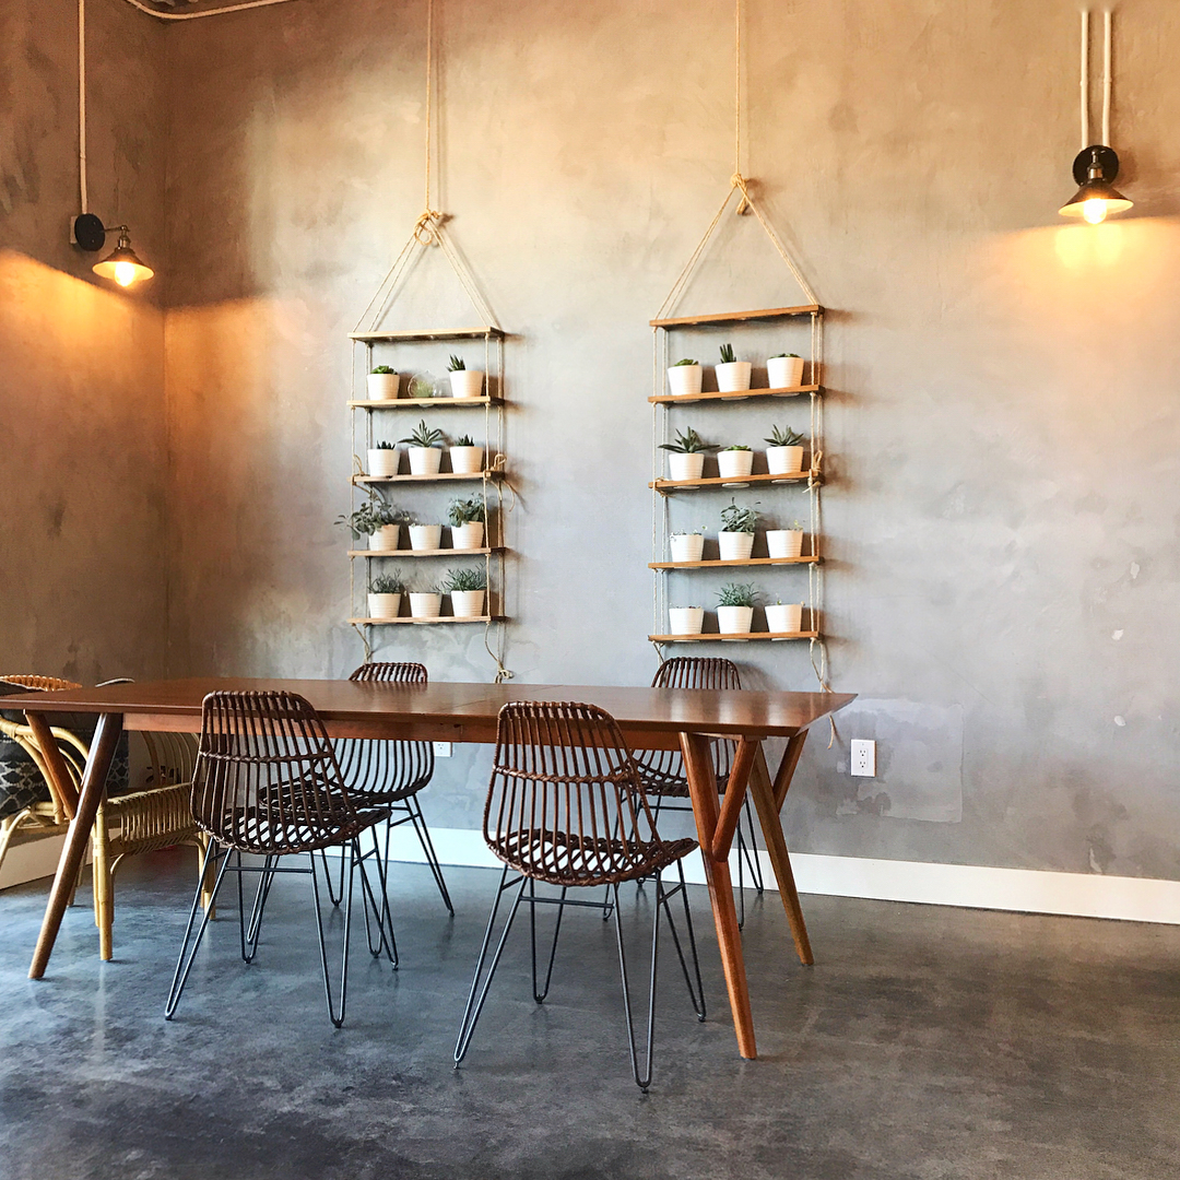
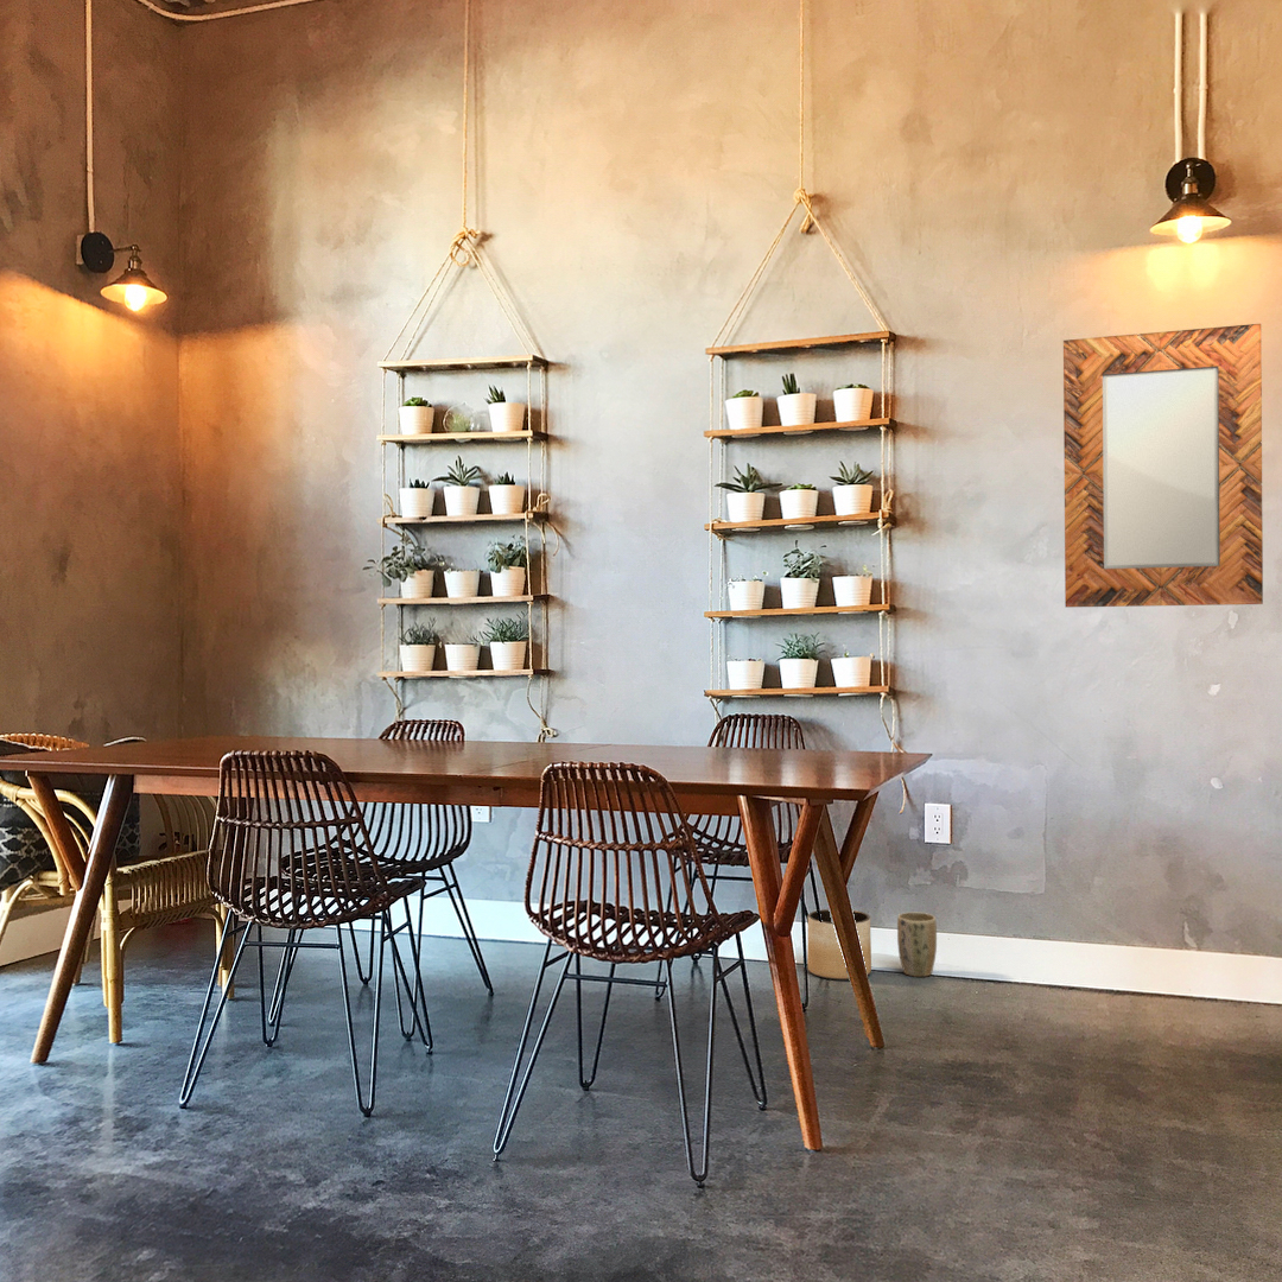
+ plant pot [896,912,938,978]
+ planter [806,908,872,982]
+ home mirror [1062,323,1264,609]
